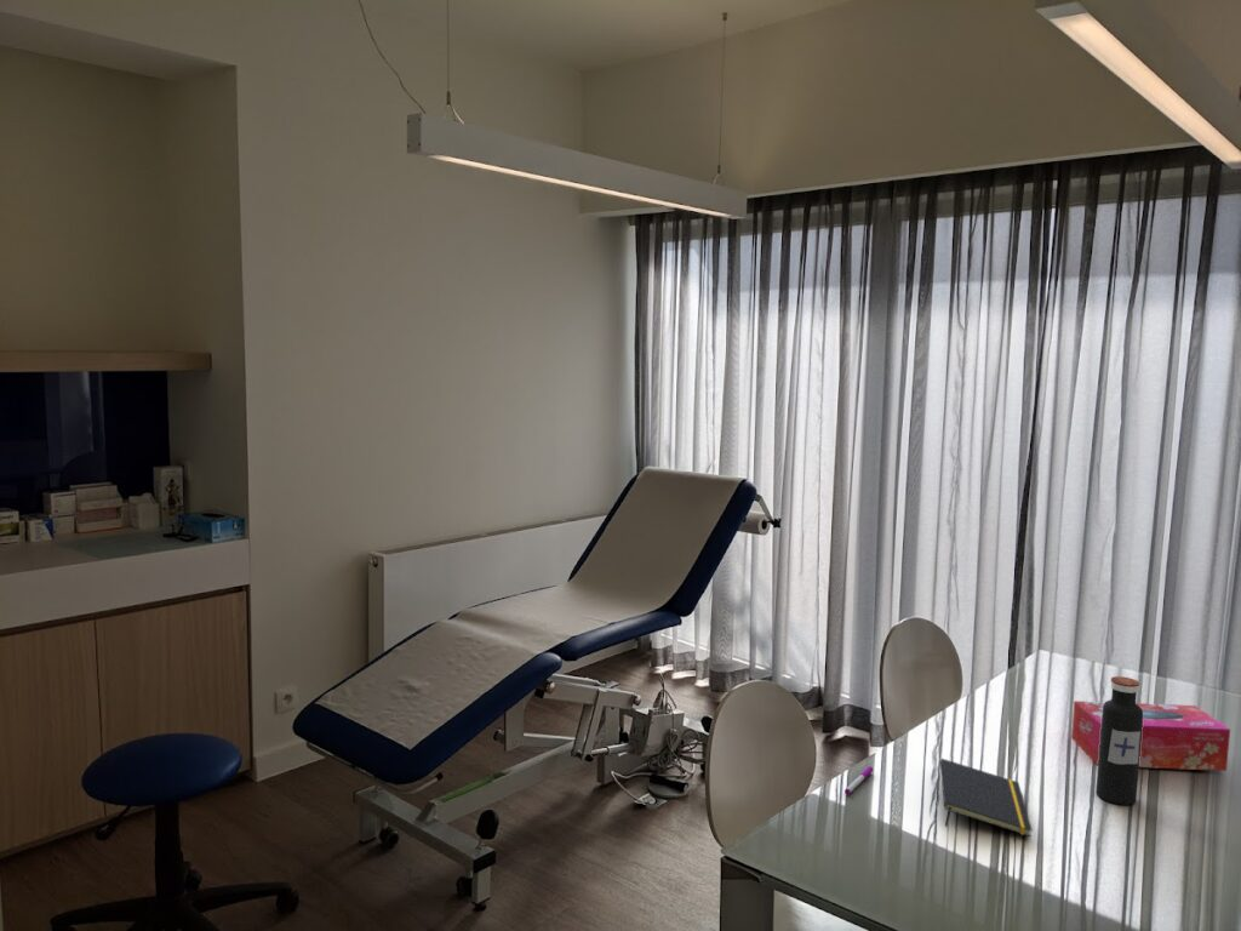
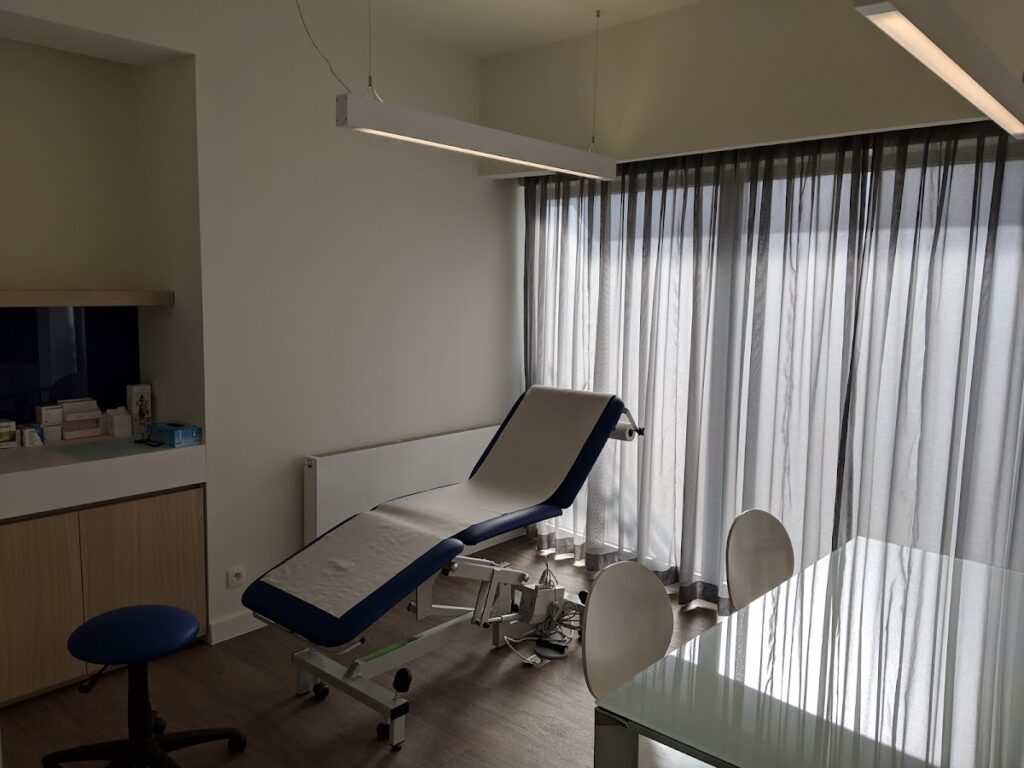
- water bottle [1094,675,1143,806]
- notepad [938,758,1034,838]
- pen [843,765,874,795]
- tissue box [1070,699,1231,772]
